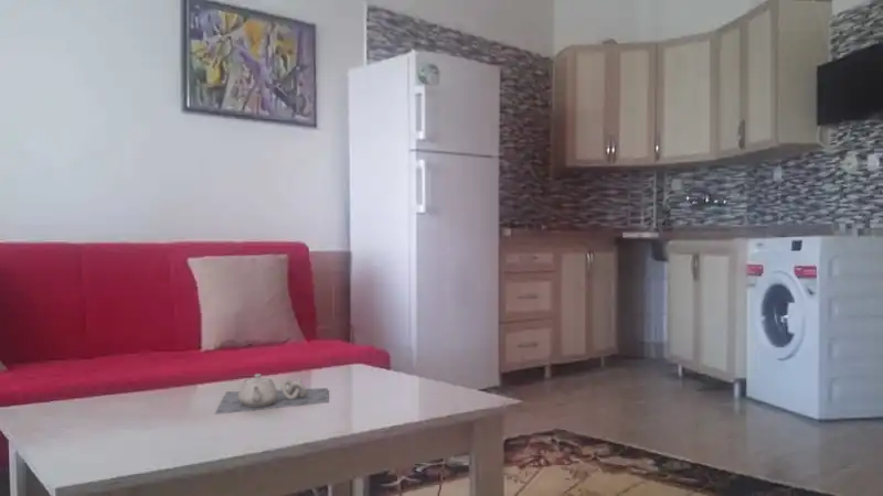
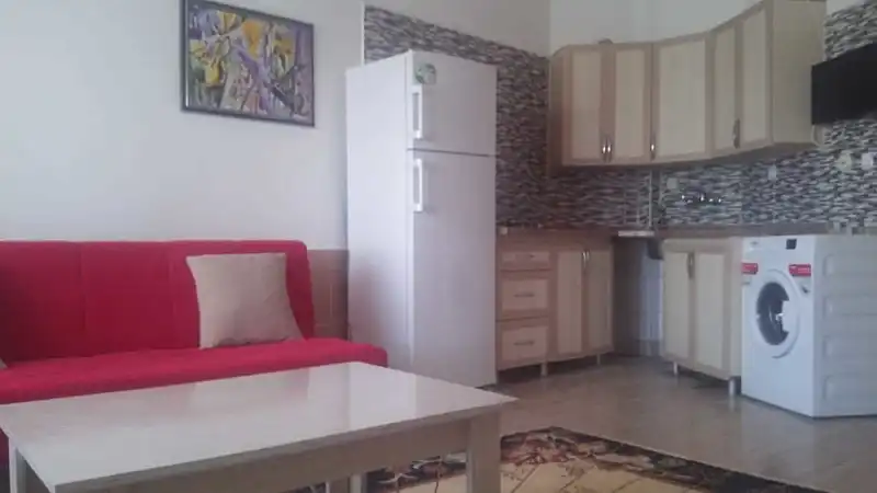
- teapot [214,373,330,416]
